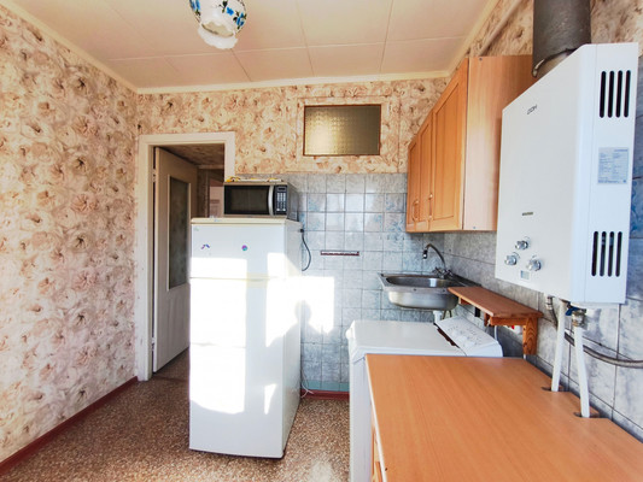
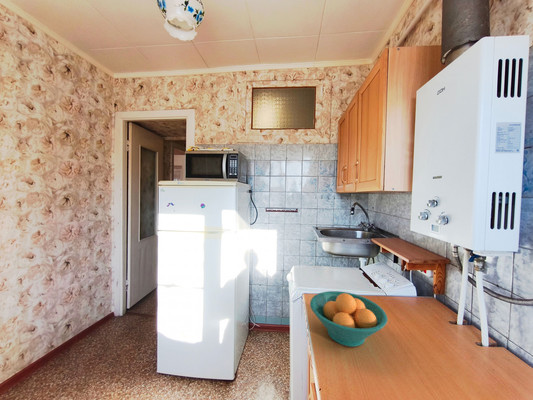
+ fruit bowl [309,290,388,348]
